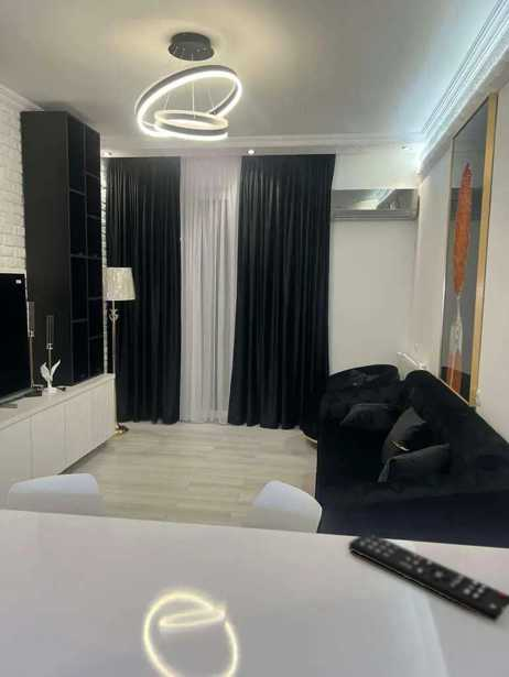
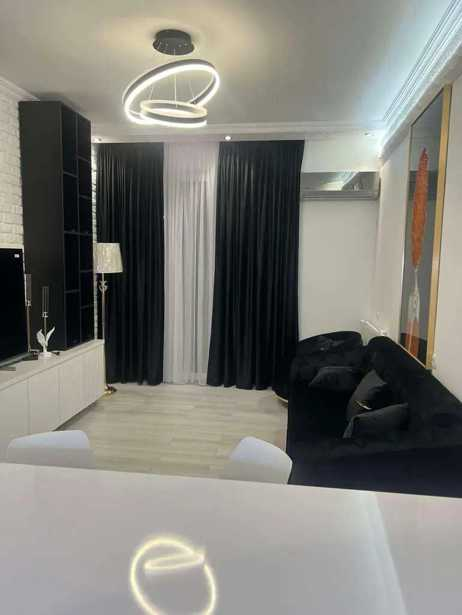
- remote control [347,531,509,623]
